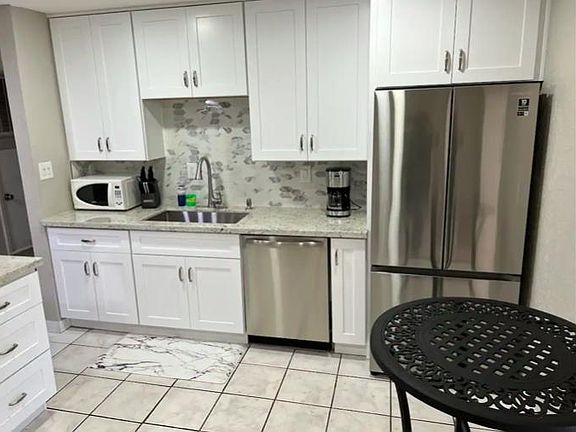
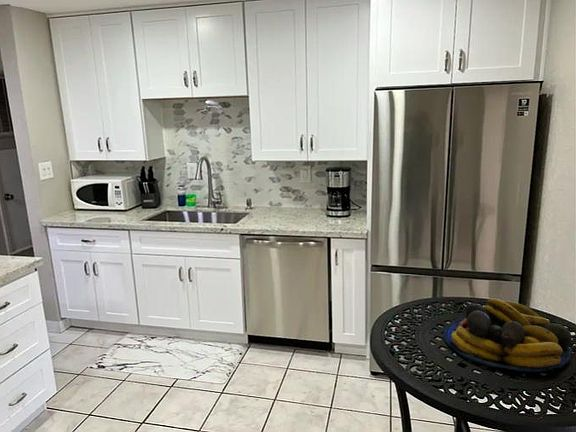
+ fruit bowl [442,298,573,373]
